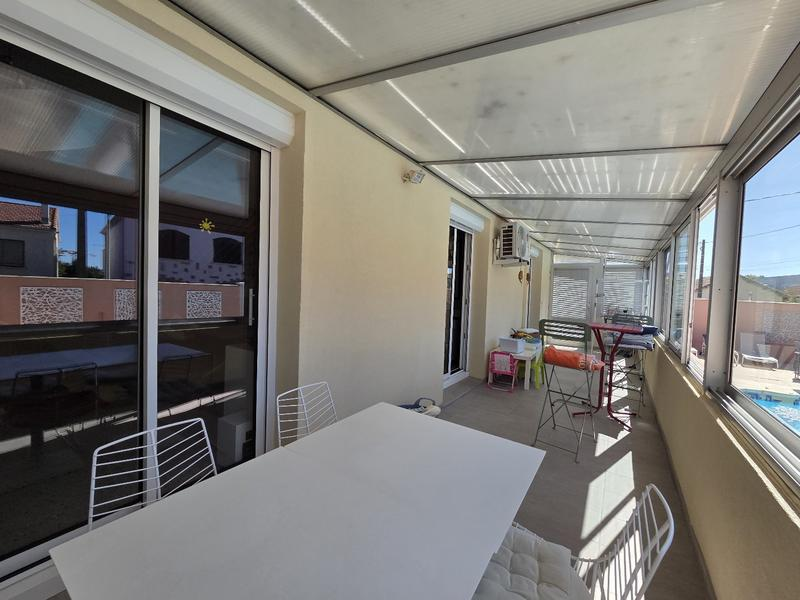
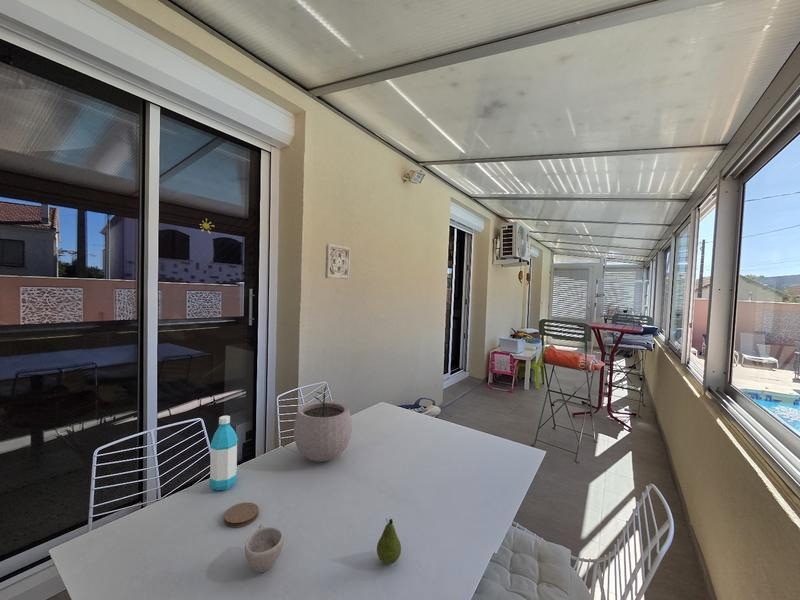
+ cup [244,523,285,573]
+ water bottle [209,415,239,491]
+ fruit [376,518,402,565]
+ coaster [223,501,260,528]
+ wall ornament [324,243,352,280]
+ plant pot [293,385,353,463]
